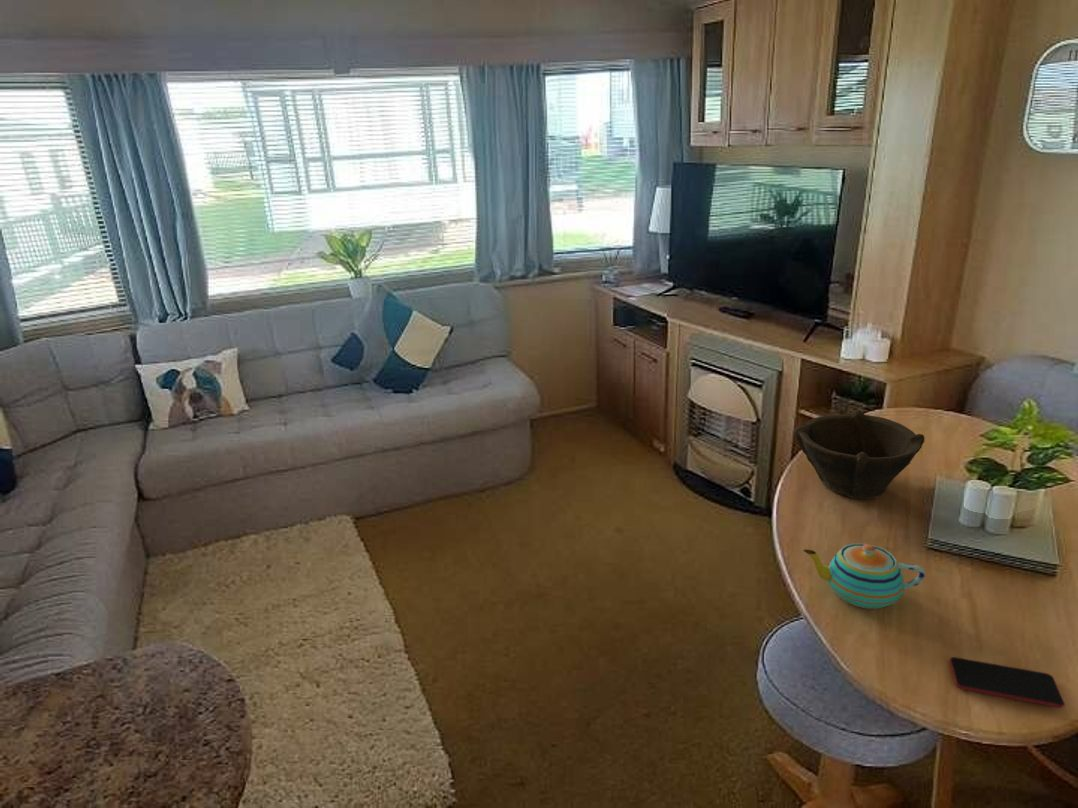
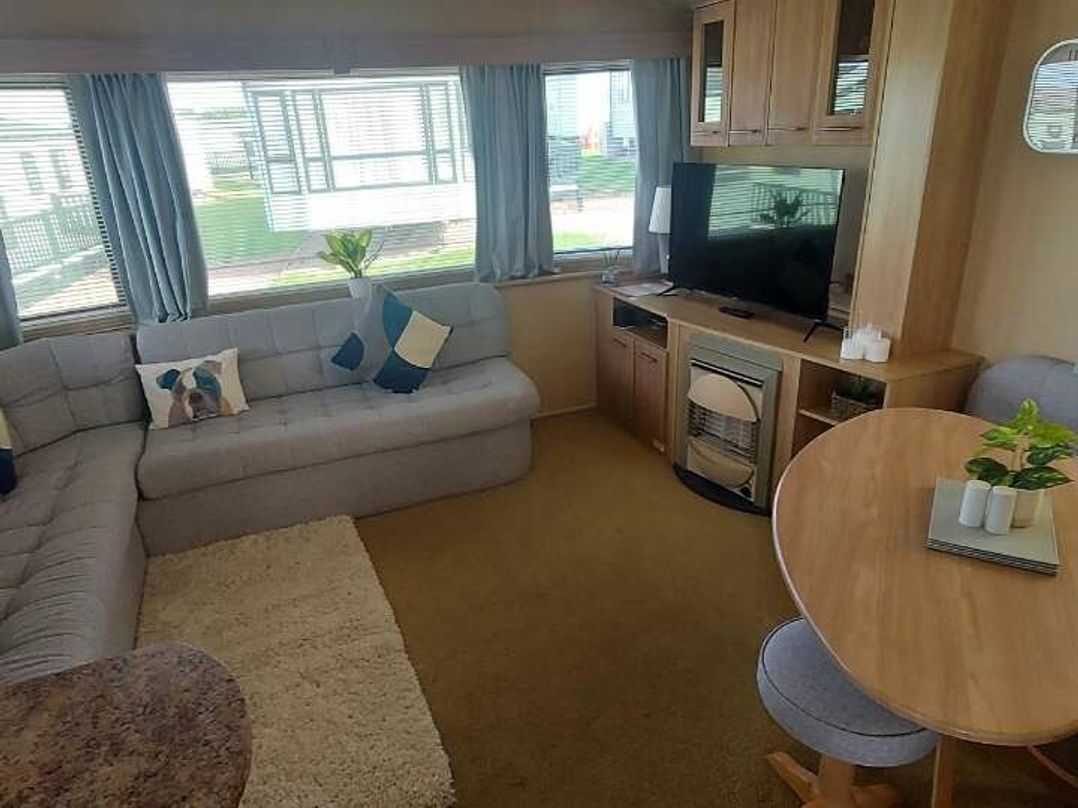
- smartphone [949,656,1066,709]
- teapot [802,542,927,610]
- bowl [793,409,925,500]
